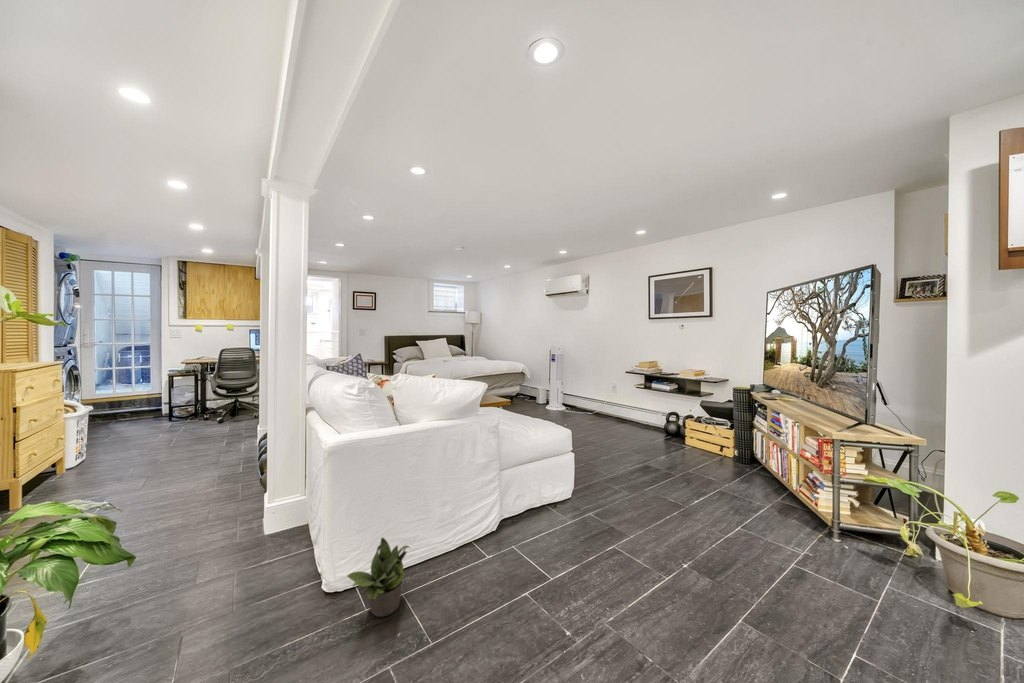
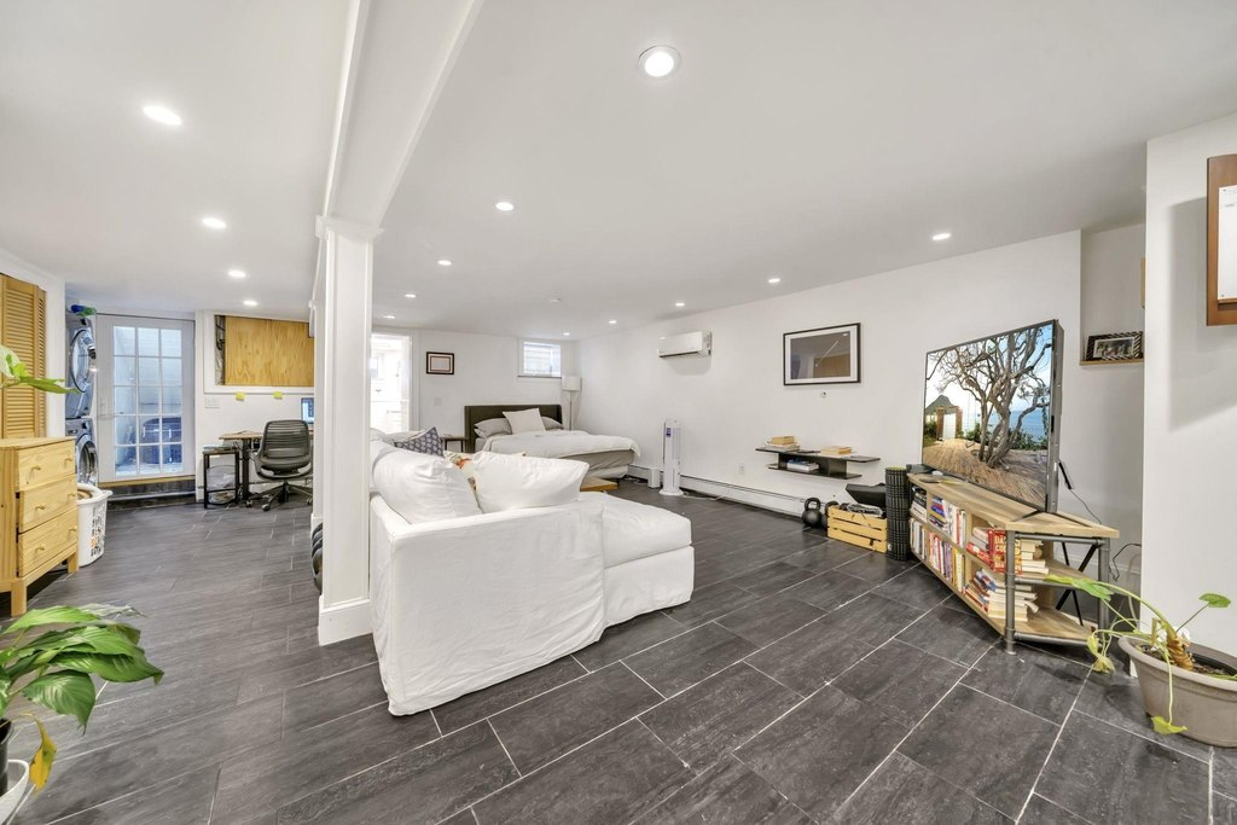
- potted plant [346,537,410,618]
